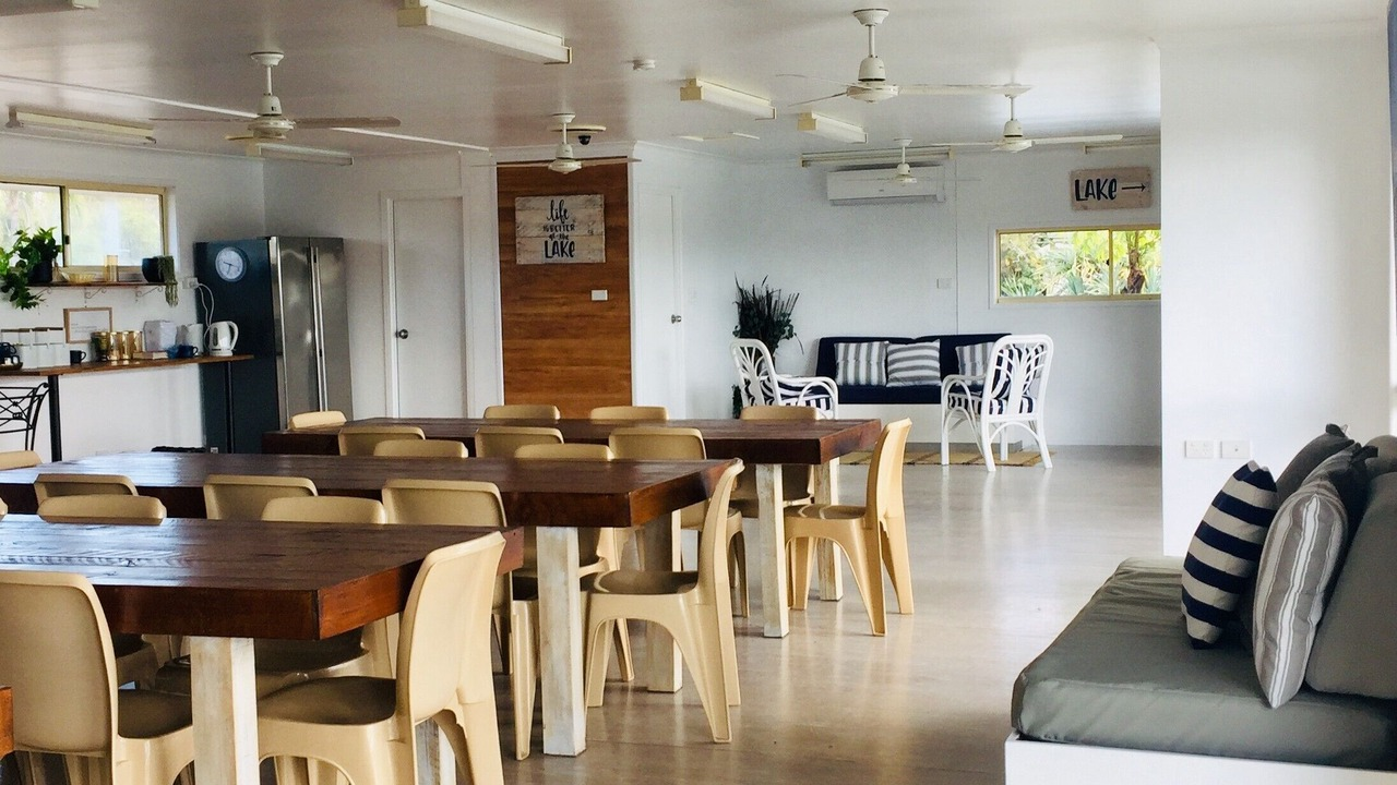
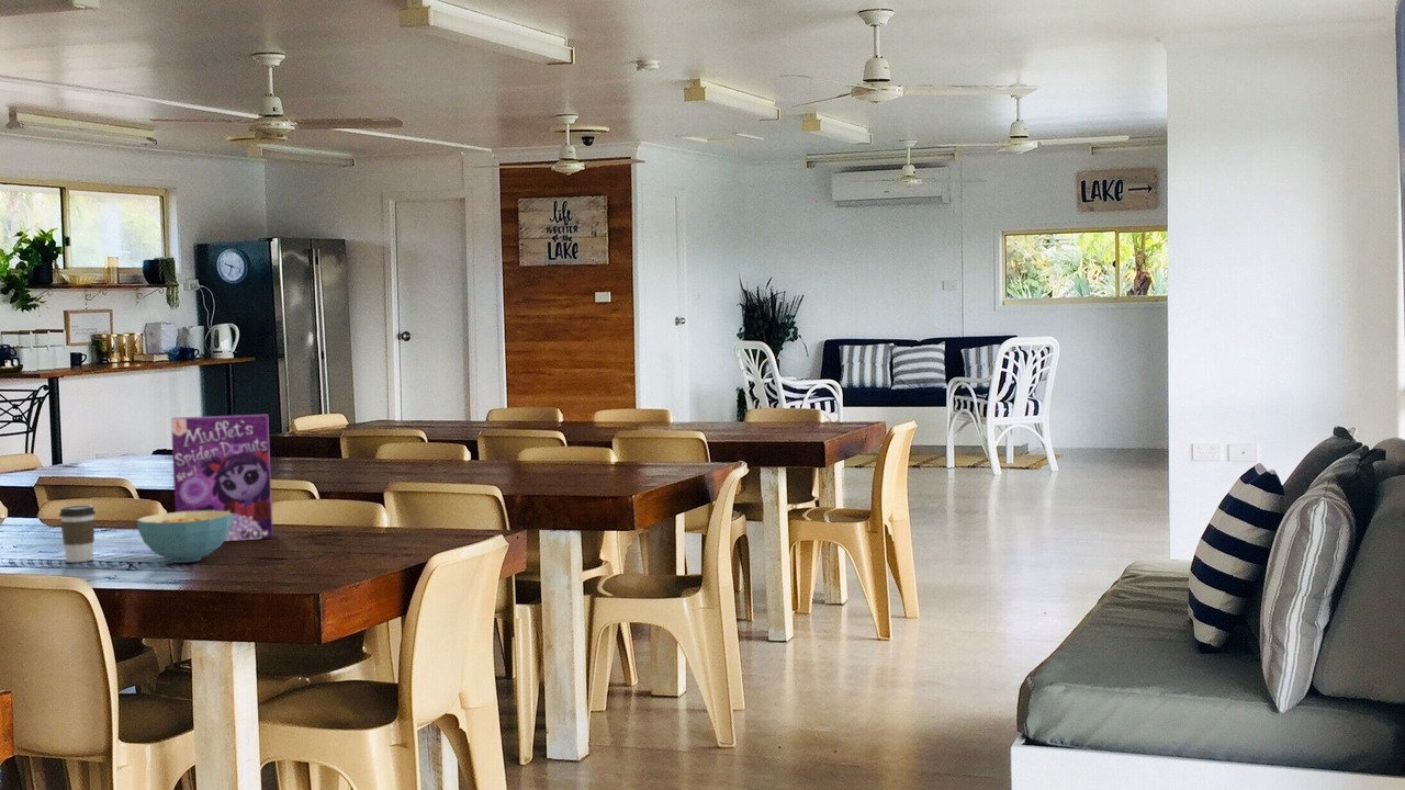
+ coffee cup [58,504,97,563]
+ cereal box [170,414,274,542]
+ cereal bowl [135,511,233,564]
